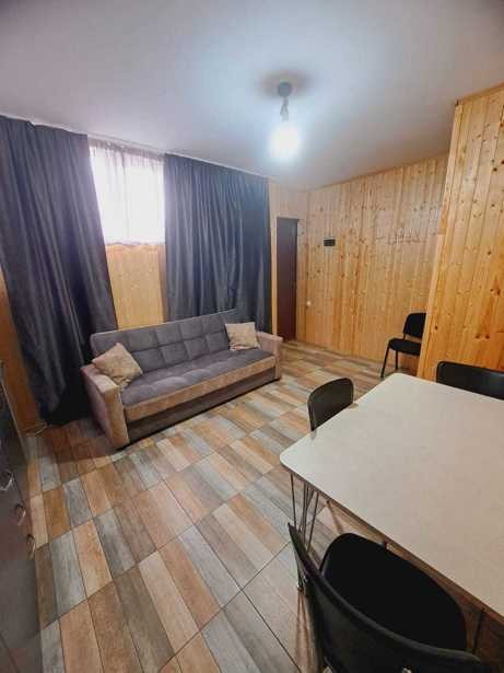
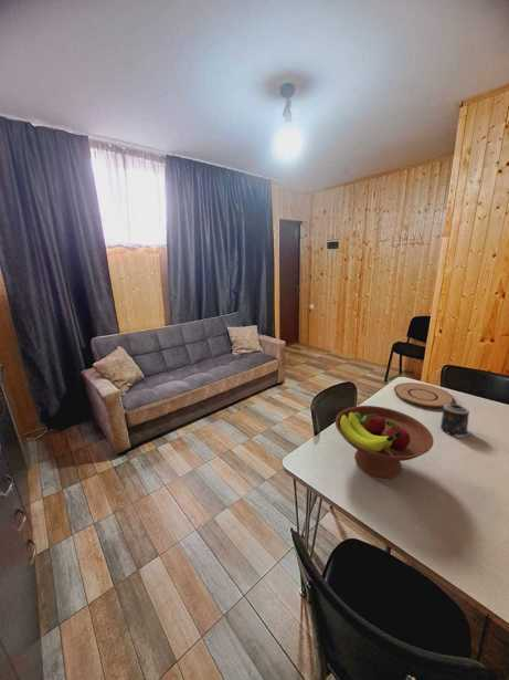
+ fruit bowl [335,405,435,479]
+ candle [439,404,473,439]
+ plate [393,381,455,409]
